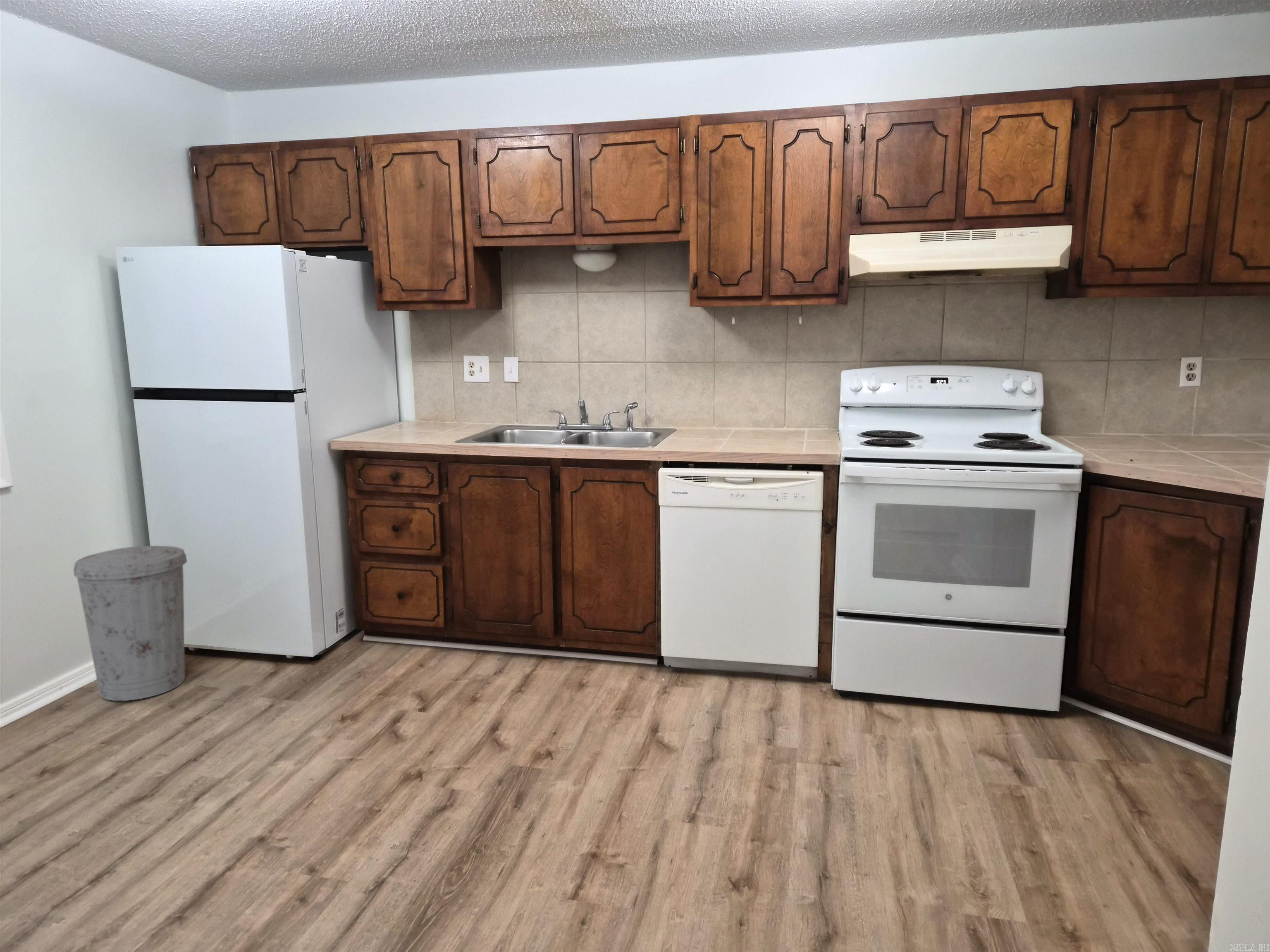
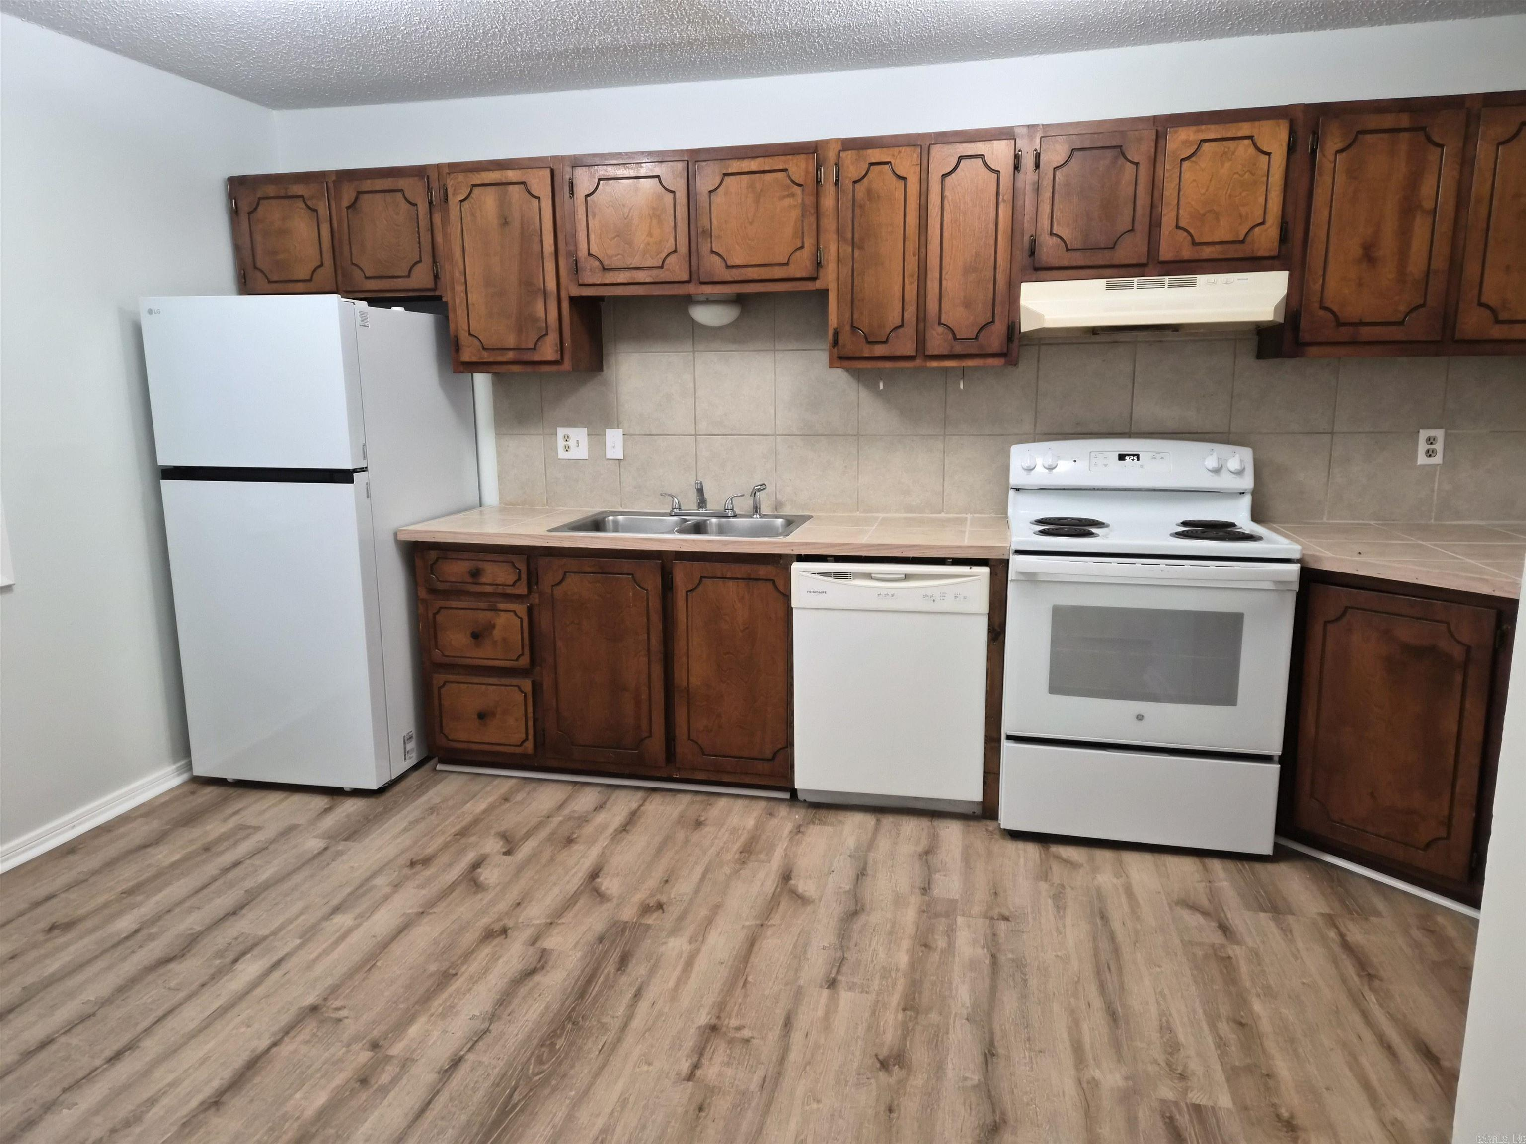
- trash can [73,545,188,701]
